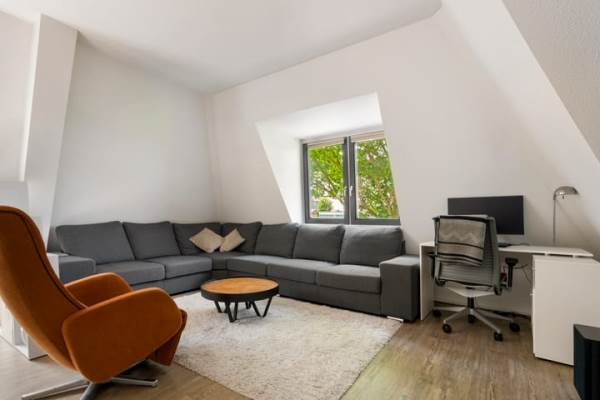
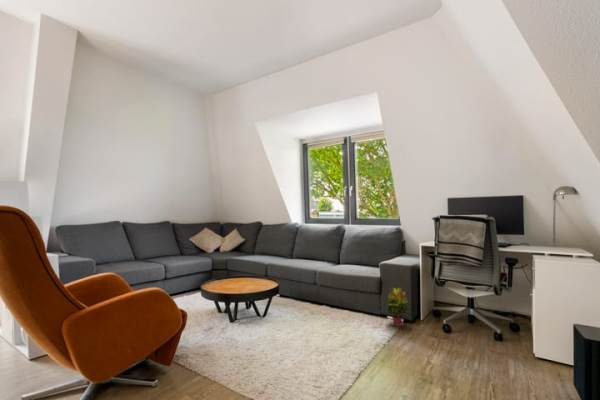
+ potted plant [385,286,411,328]
